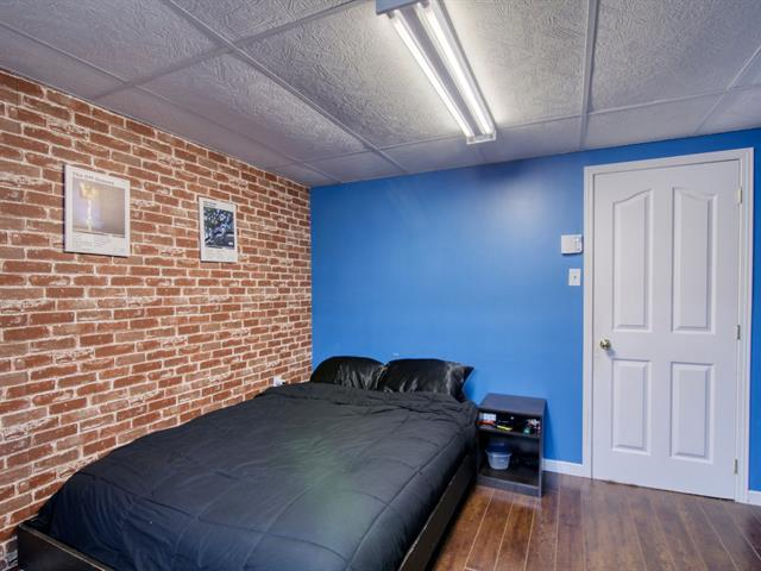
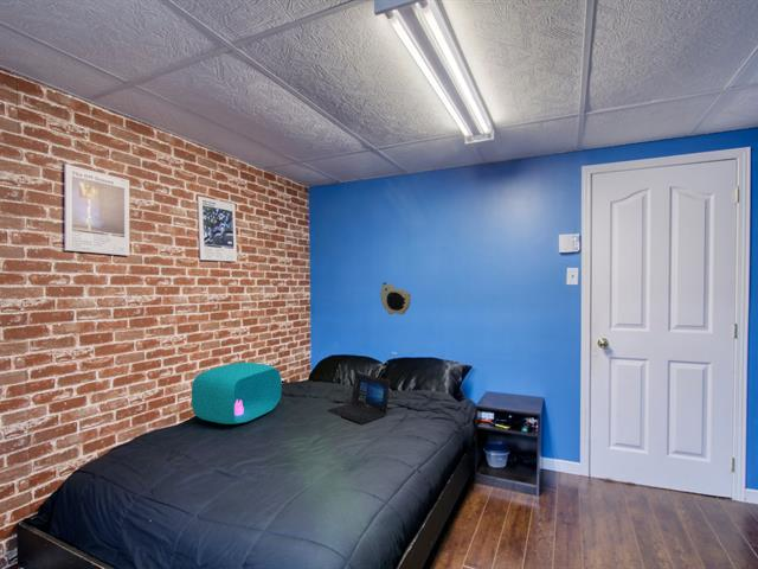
+ laptop [327,371,391,424]
+ cushion [191,362,283,426]
+ wall clock [379,281,412,317]
